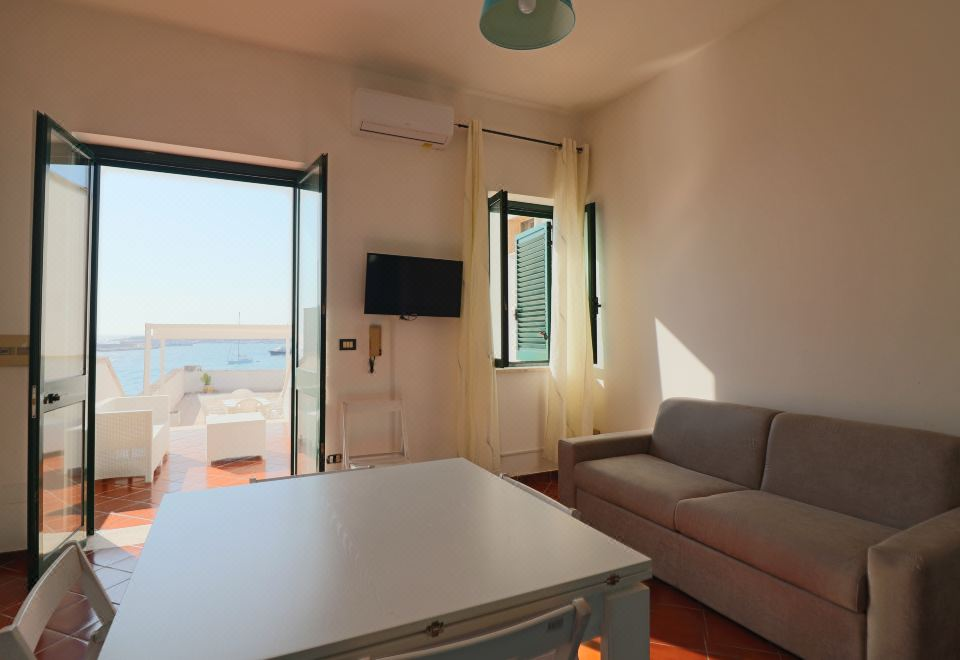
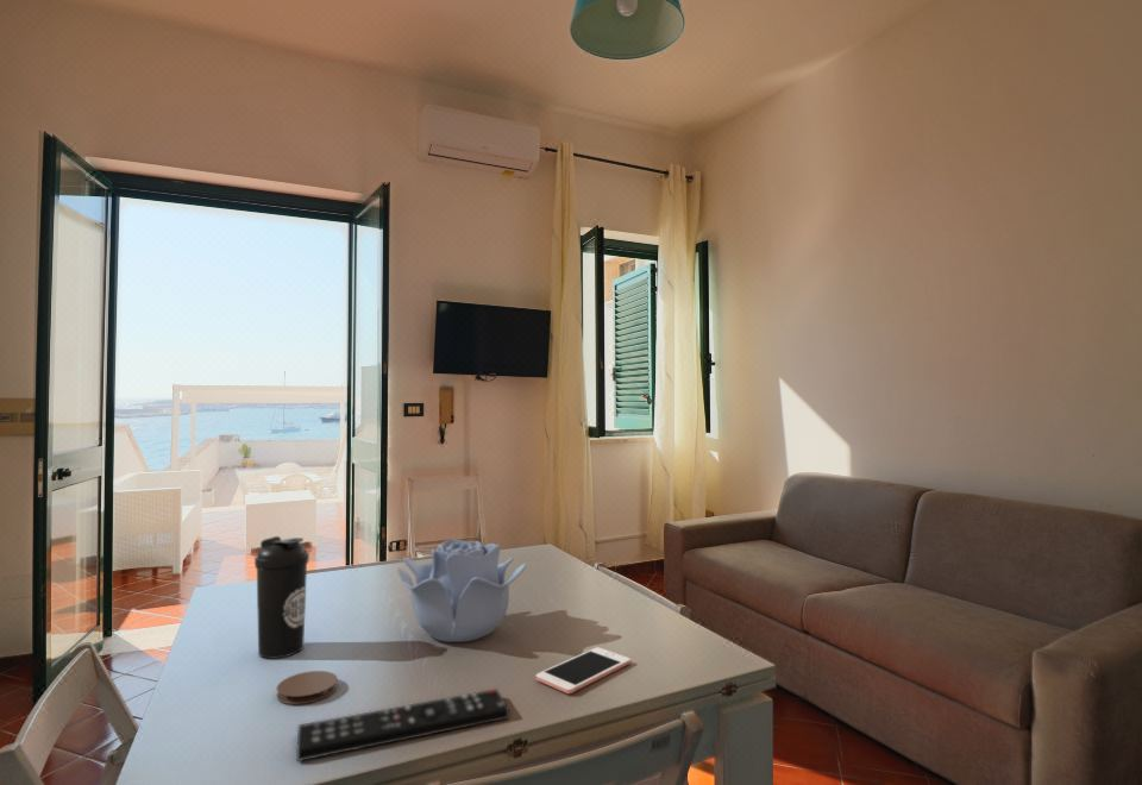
+ remote control [295,687,510,762]
+ decorative bowl [395,538,528,643]
+ water bottle [253,535,310,659]
+ cell phone [534,646,632,695]
+ coaster [276,670,339,705]
